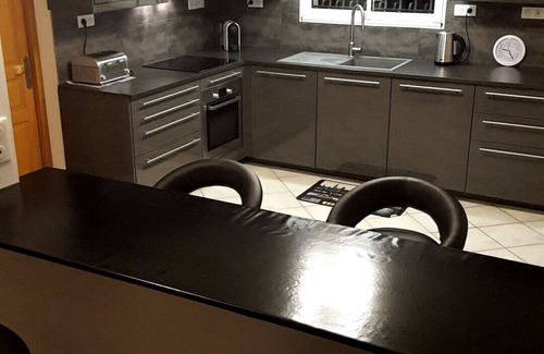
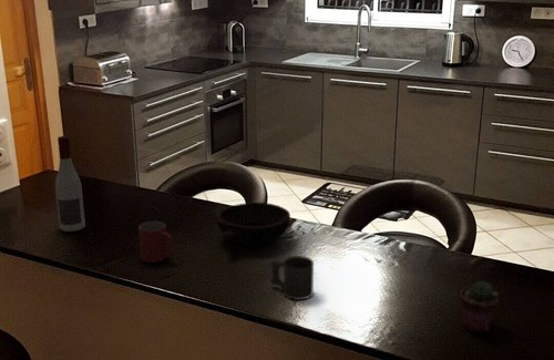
+ mug [137,220,176,264]
+ mug [269,255,315,301]
+ potted succulent [458,279,500,333]
+ bowl [215,202,291,247]
+ alcohol [54,135,86,233]
